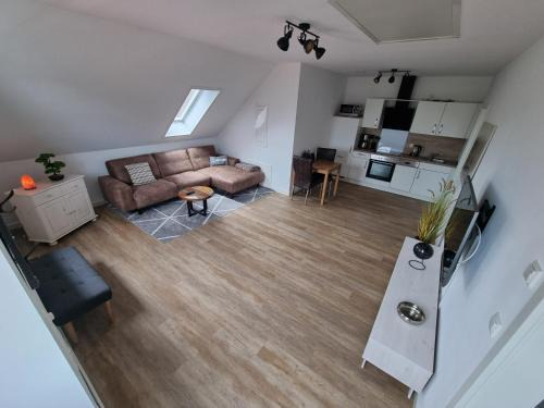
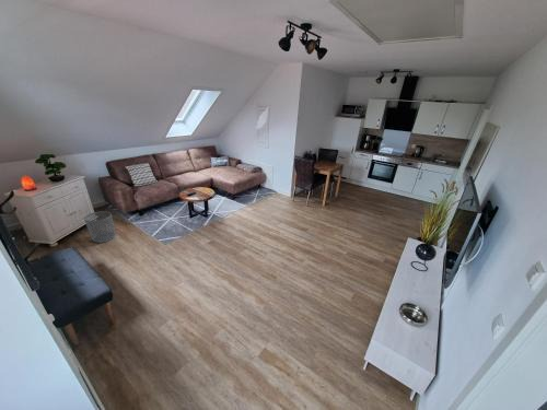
+ waste bin [83,210,117,244]
